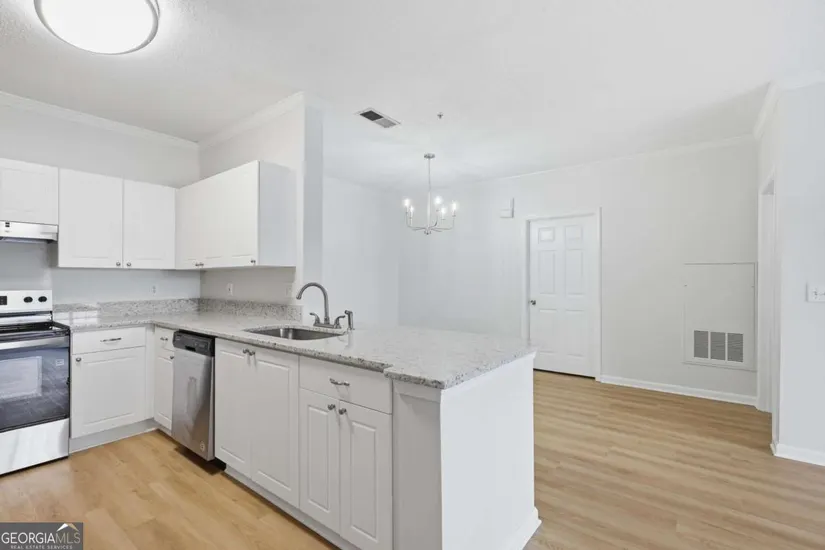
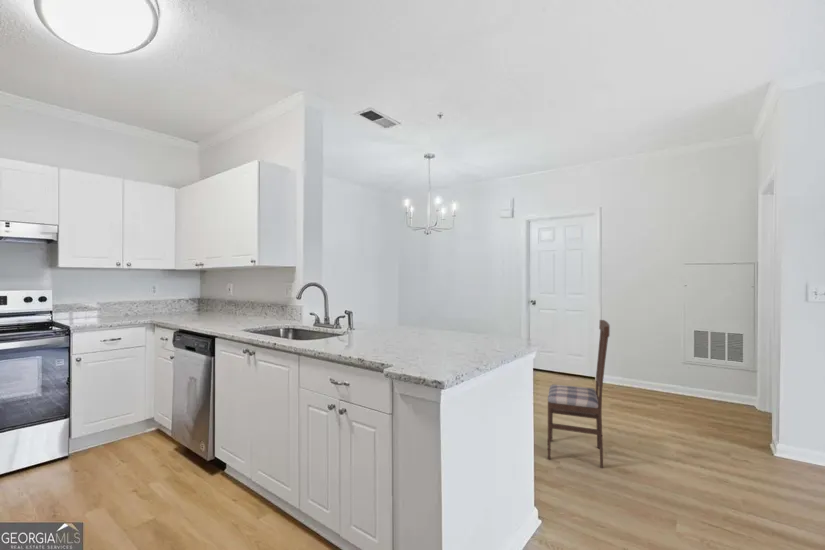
+ dining chair [547,319,611,469]
